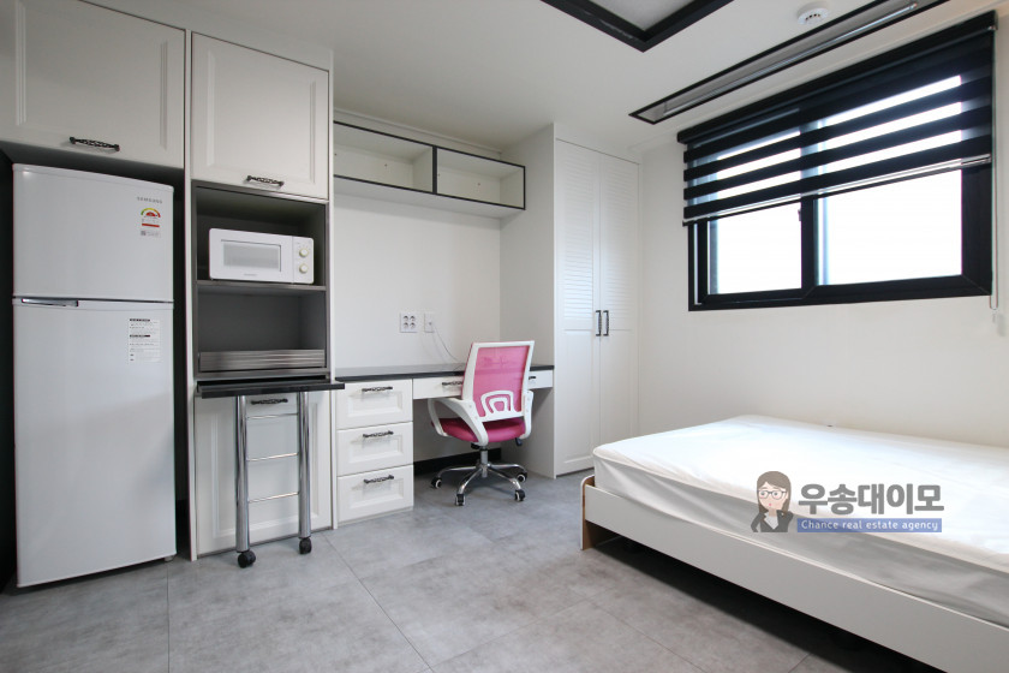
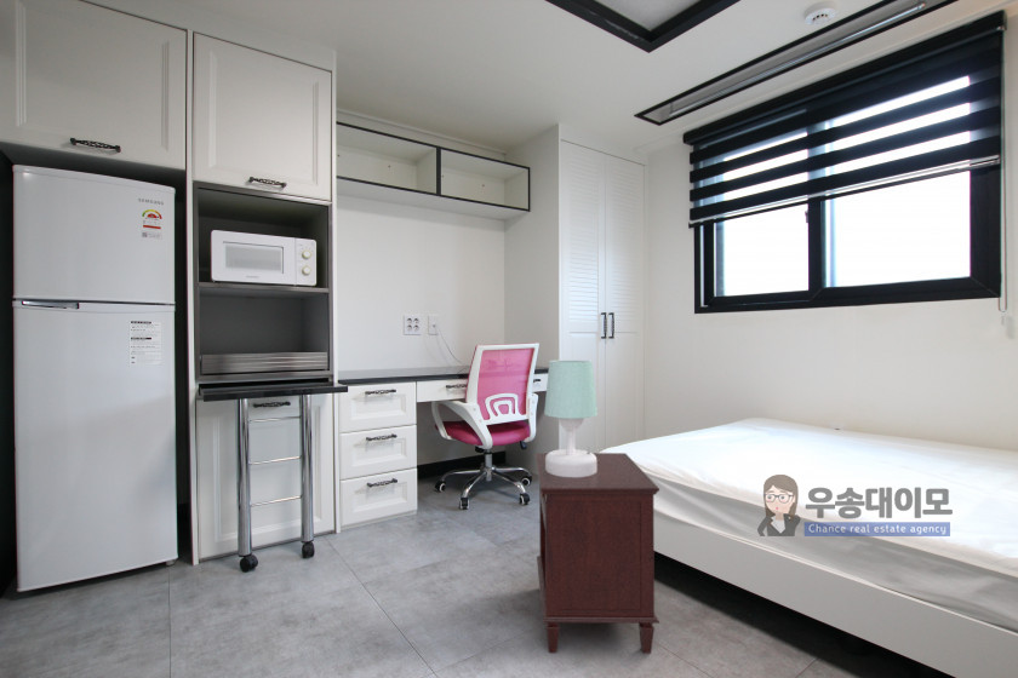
+ table lamp [543,358,599,477]
+ nightstand [534,452,660,654]
